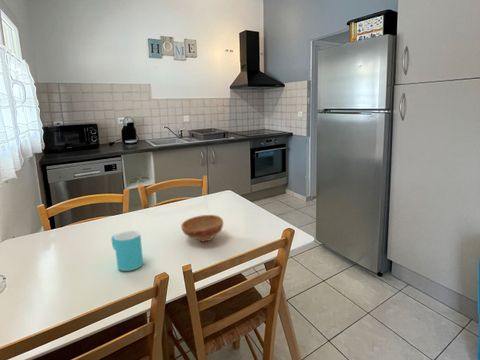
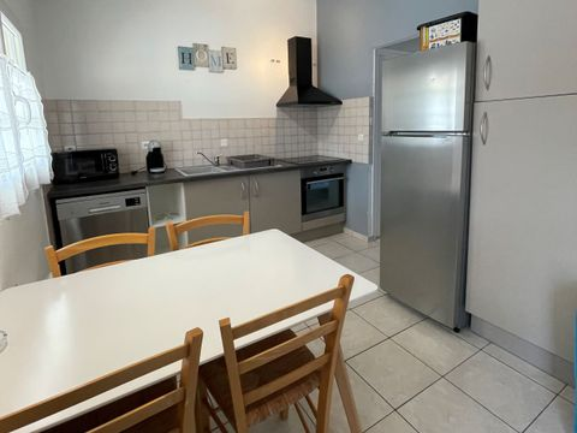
- bowl [180,214,224,243]
- cup [111,230,144,272]
